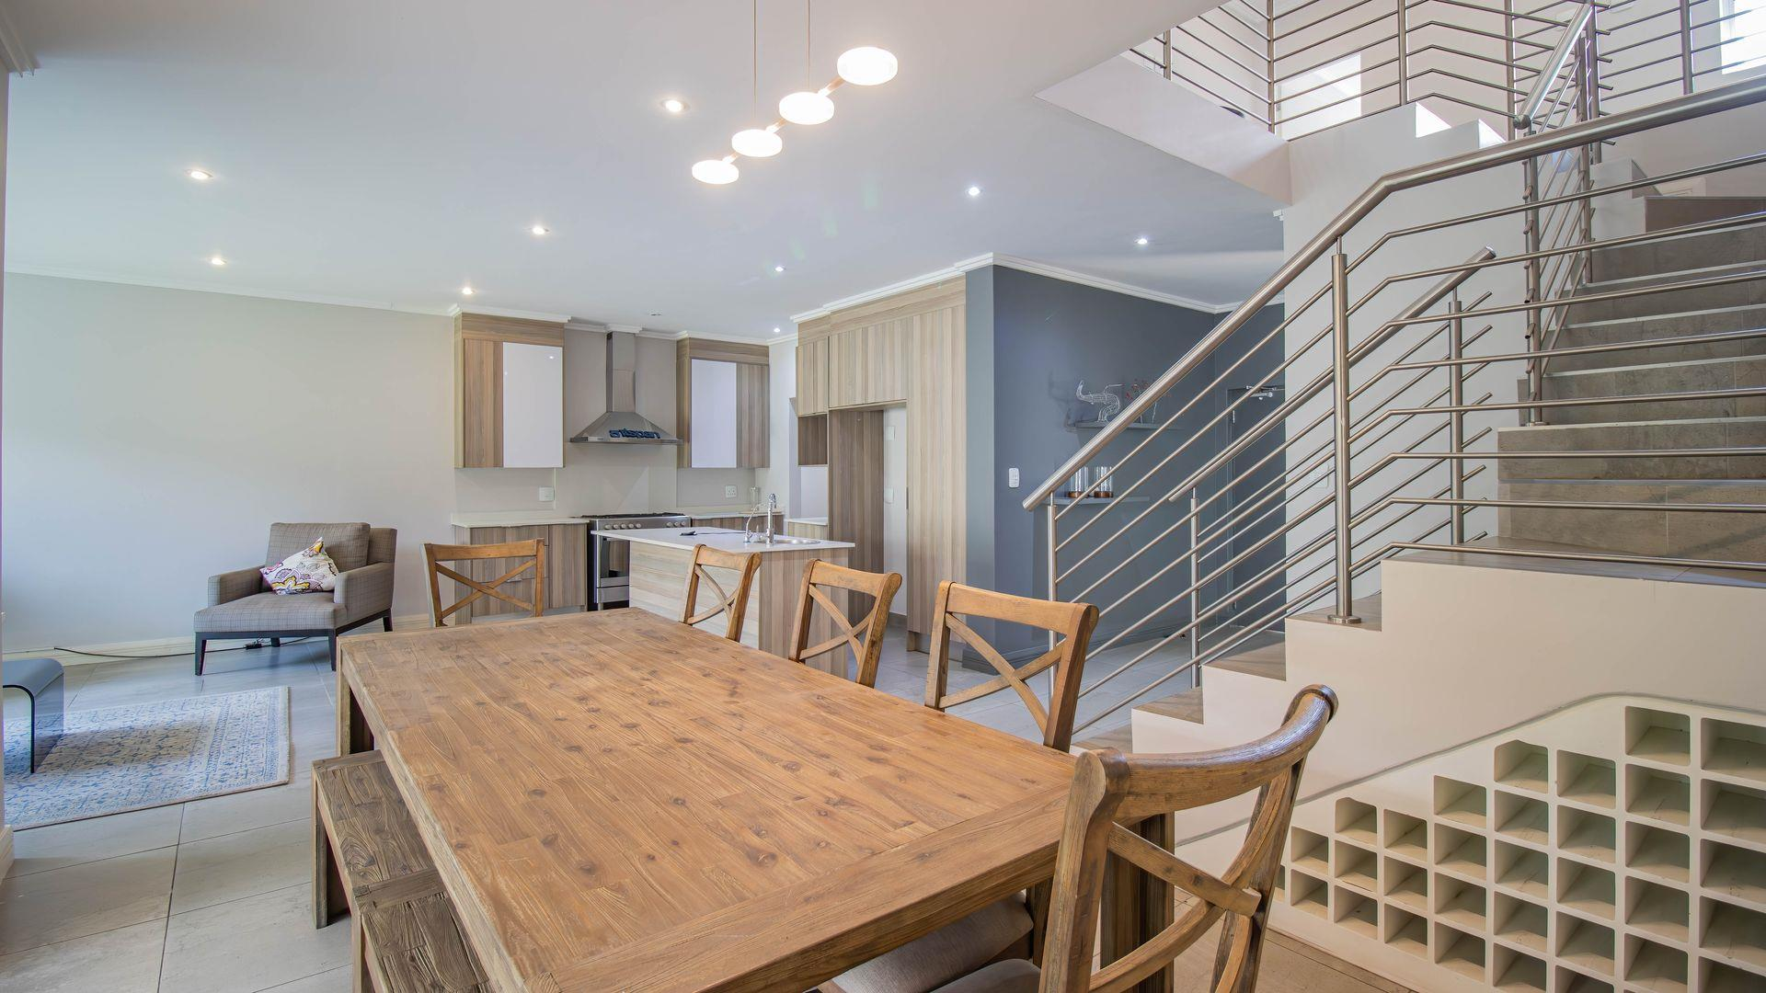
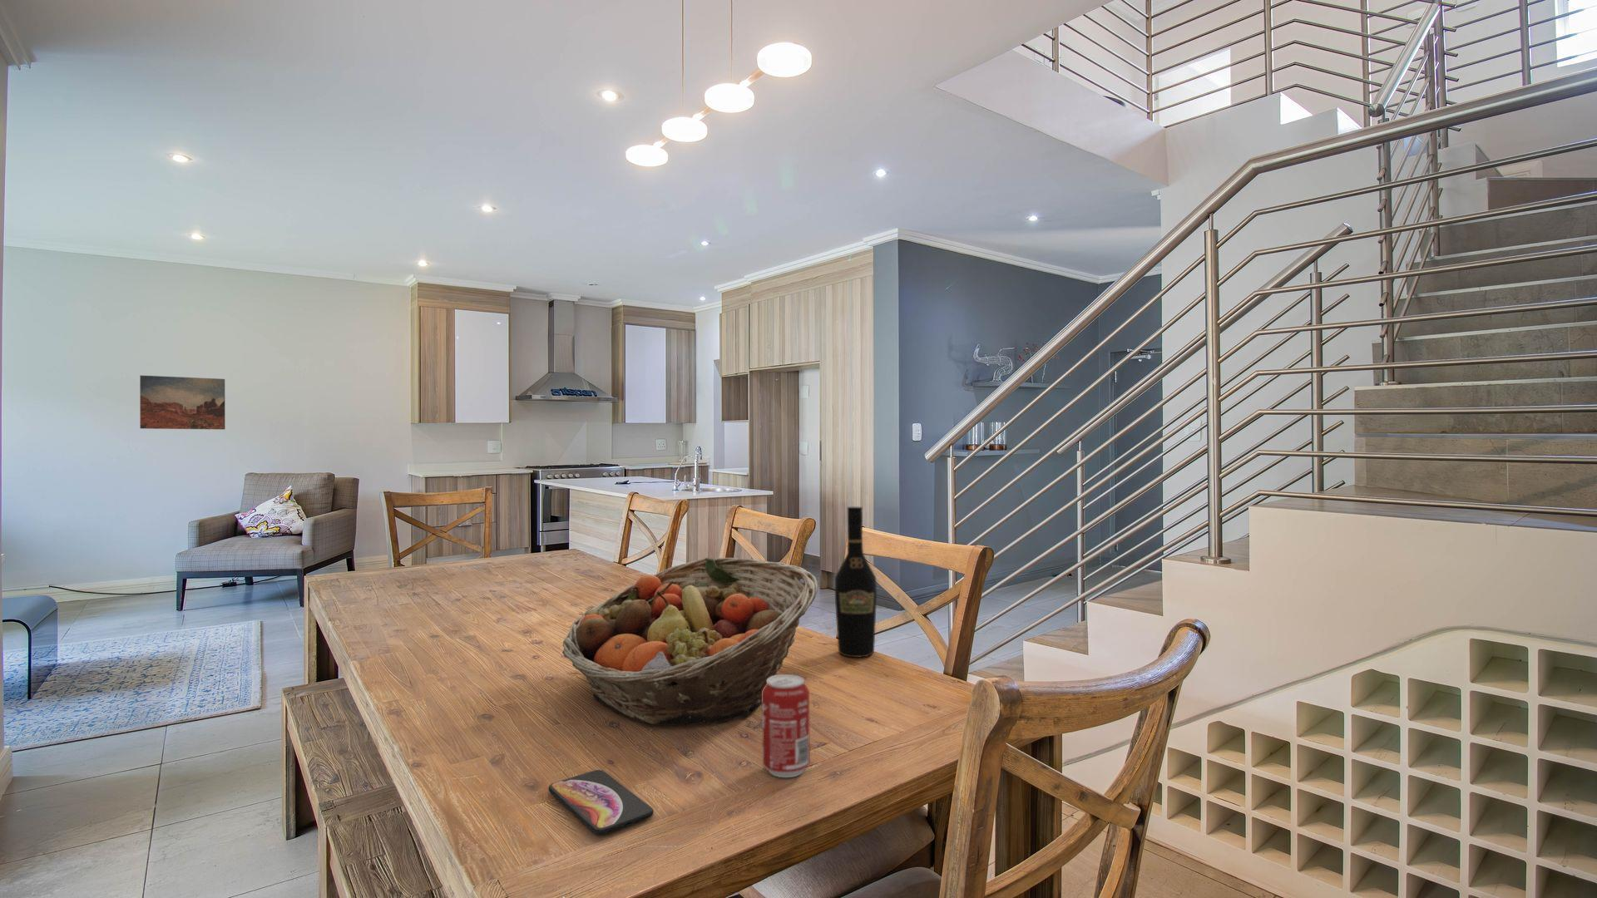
+ wall art [139,374,226,430]
+ beverage can [761,673,811,778]
+ fruit basket [562,557,819,726]
+ wine bottle [835,507,877,658]
+ smartphone [547,769,655,836]
